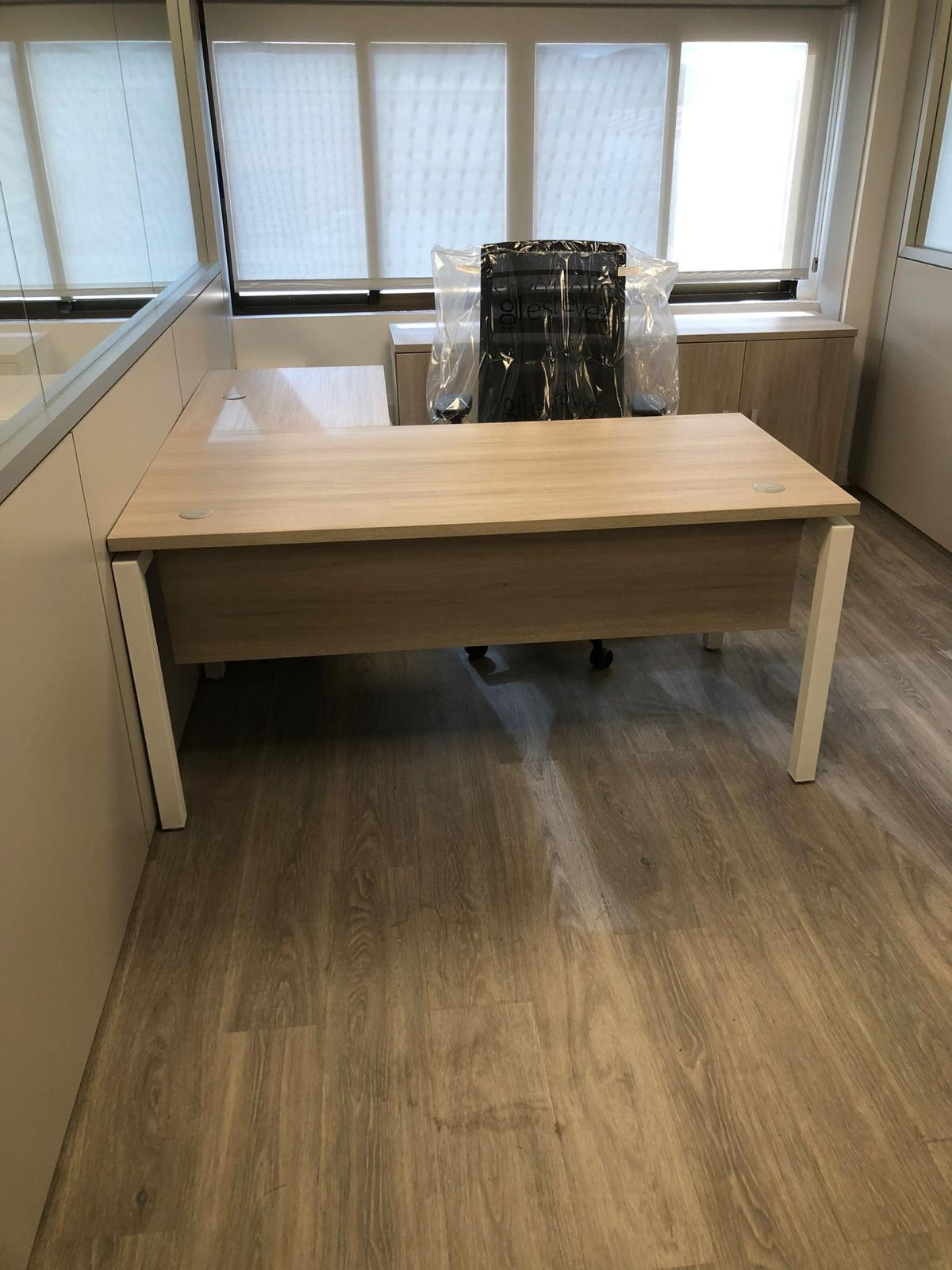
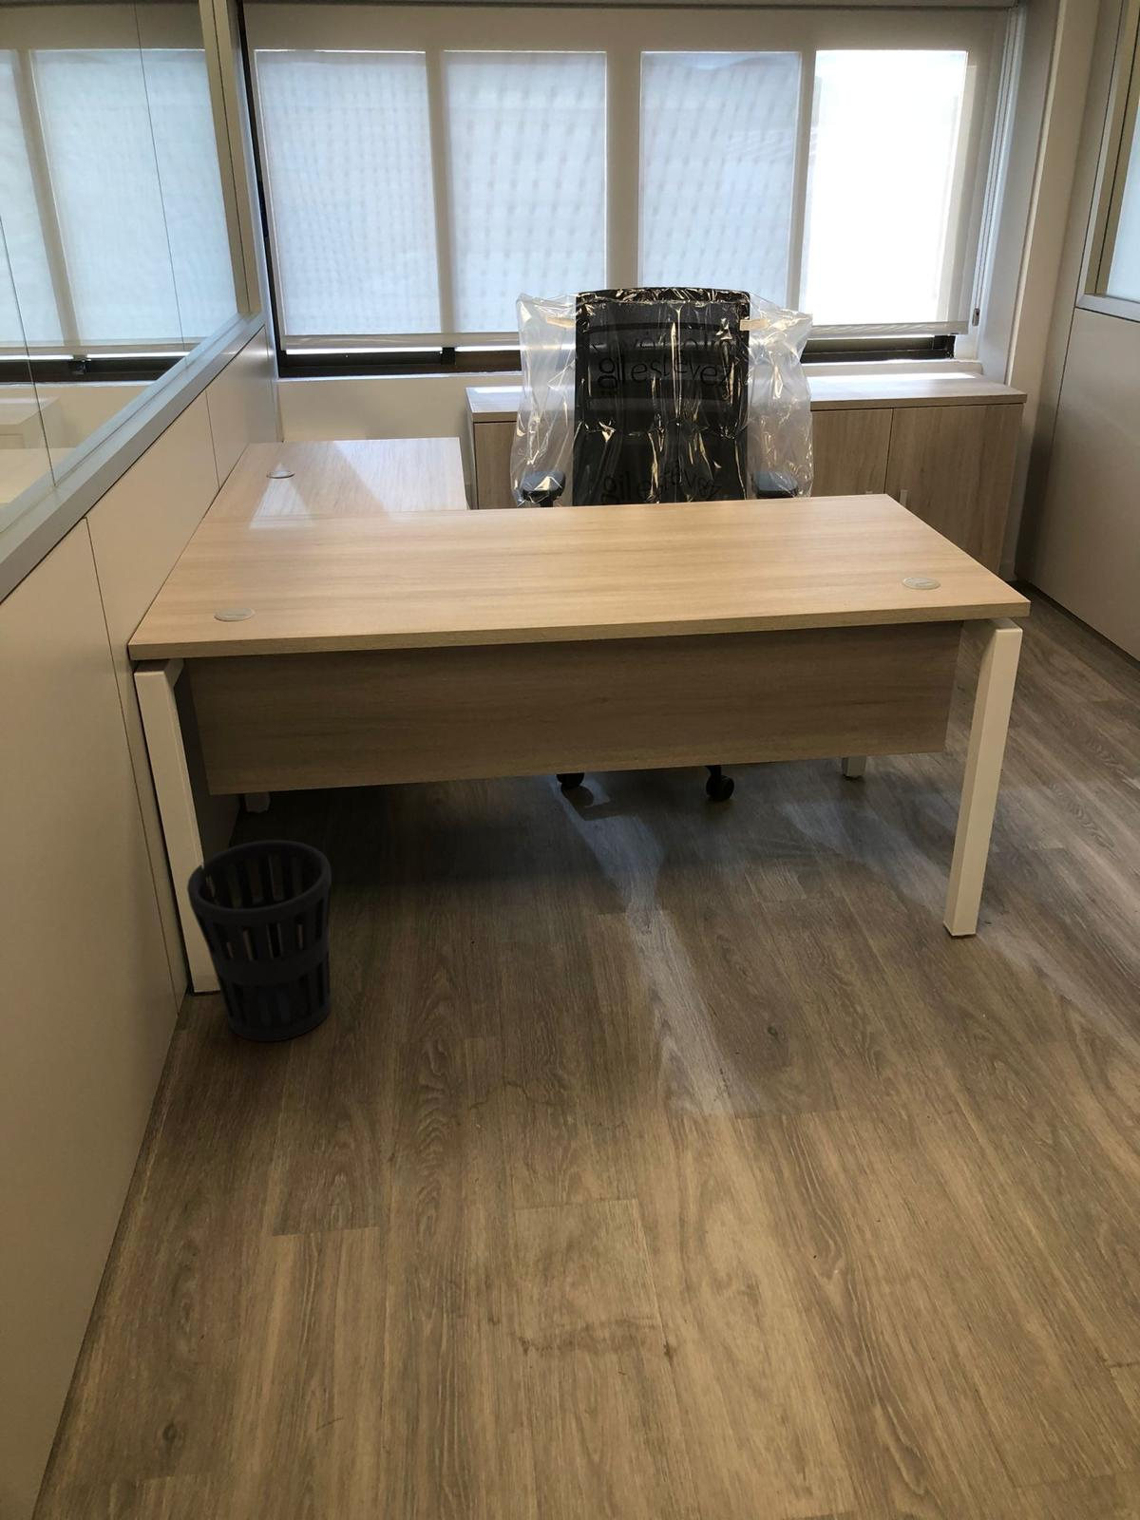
+ wastebasket [186,839,333,1044]
